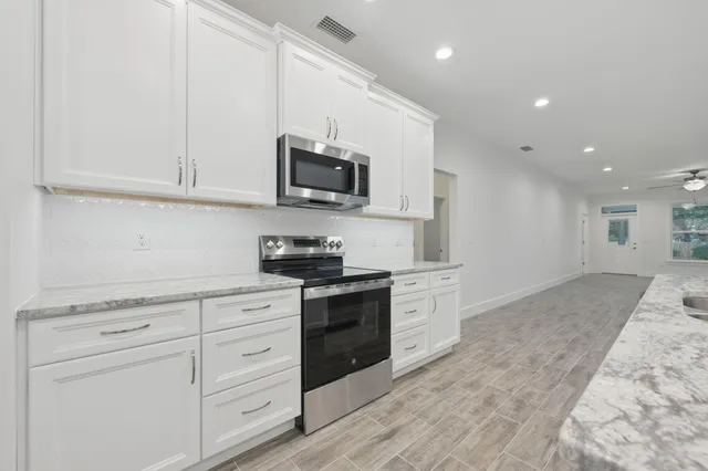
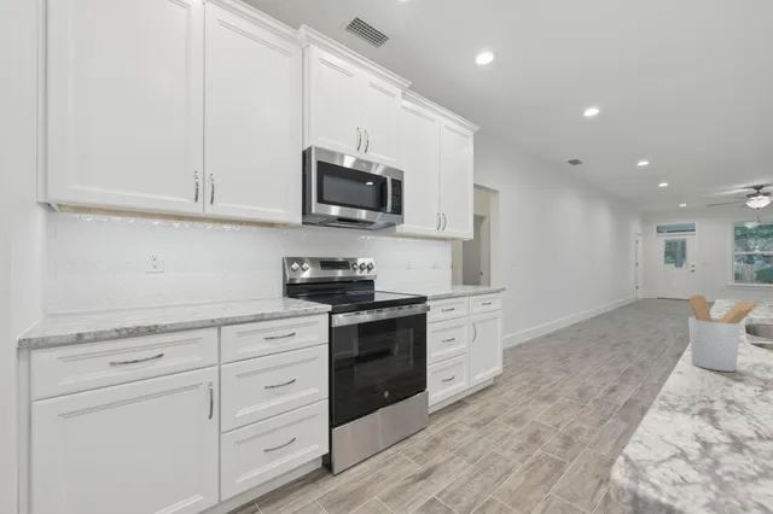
+ utensil holder [687,293,762,373]
